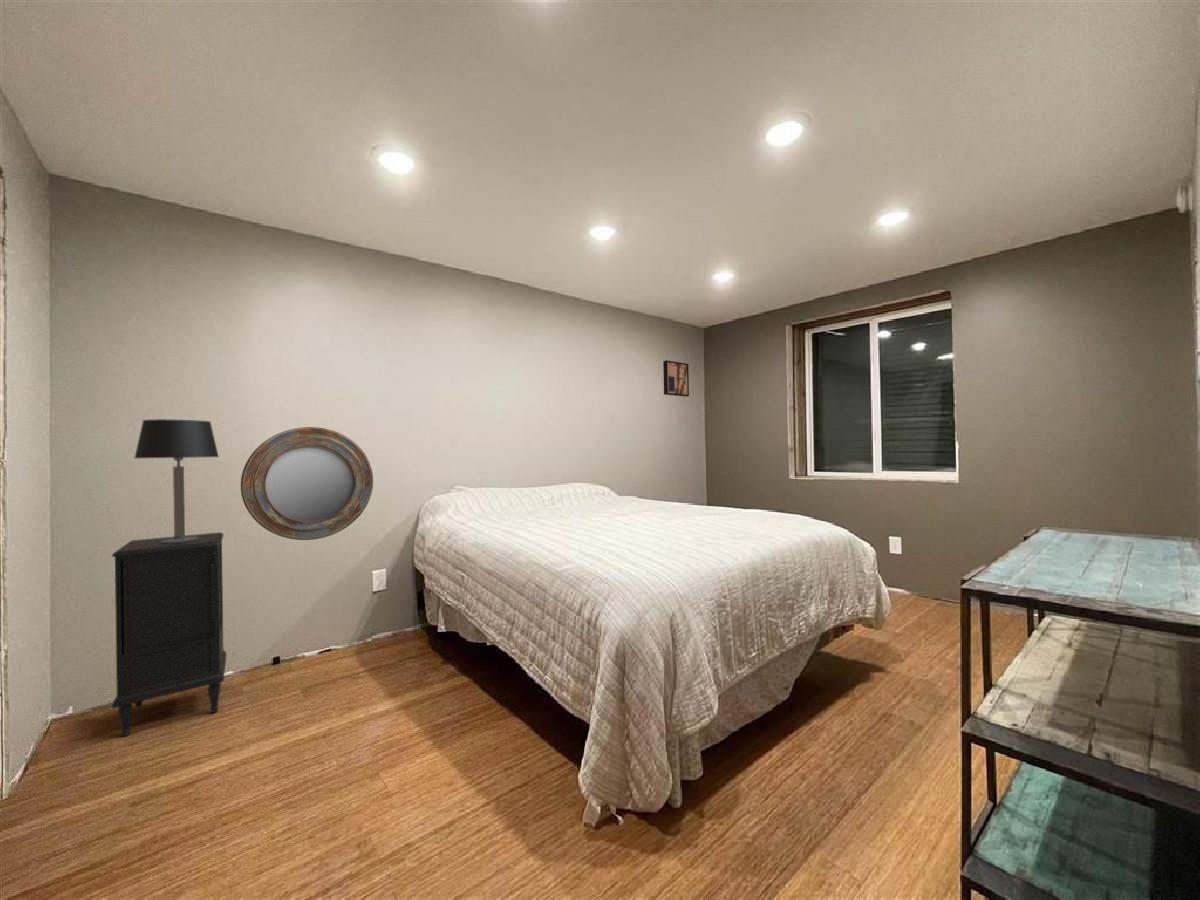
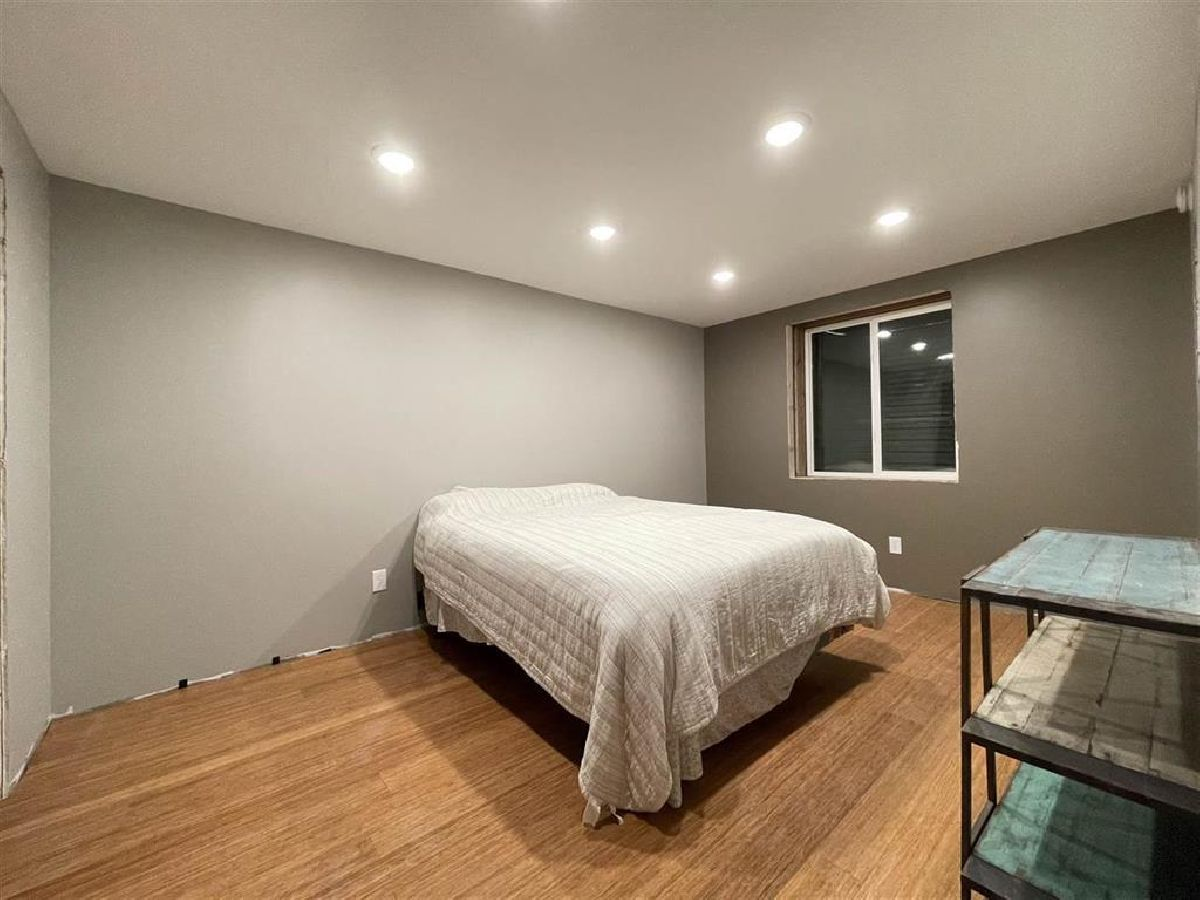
- wall art [662,359,690,398]
- home mirror [240,426,374,541]
- table lamp [134,418,220,543]
- nightstand [111,531,228,738]
